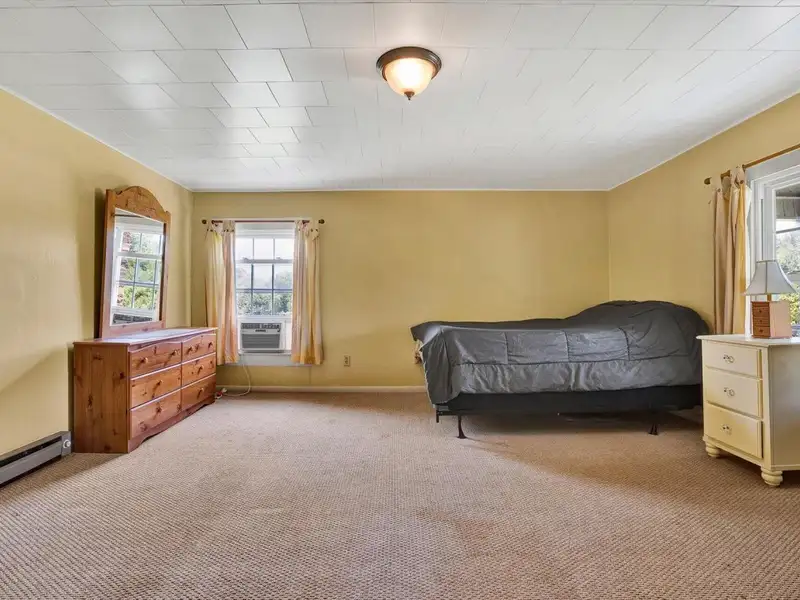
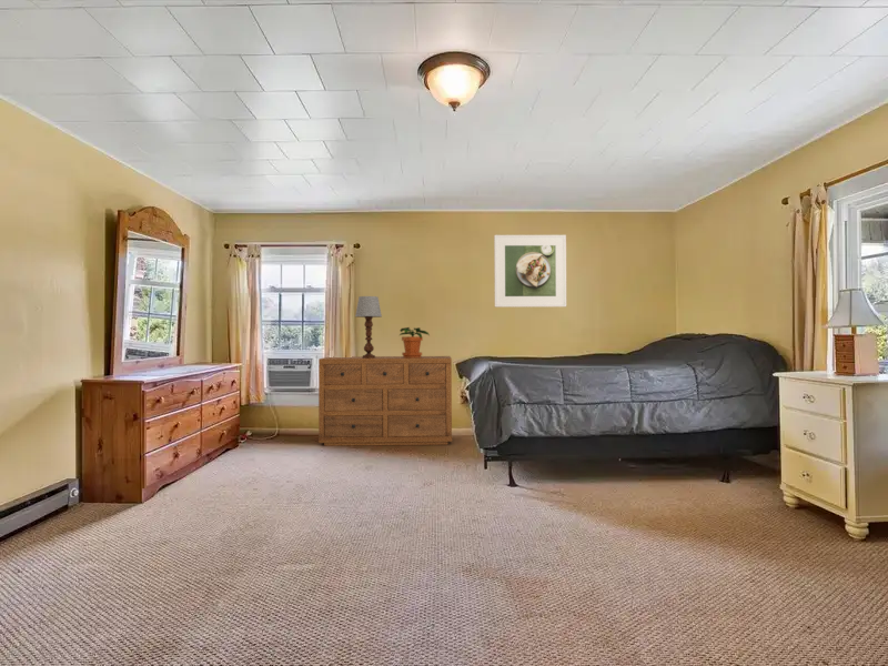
+ potted plant [397,326,431,357]
+ table lamp [354,295,383,359]
+ dresser [317,355,453,447]
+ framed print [493,234,567,309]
